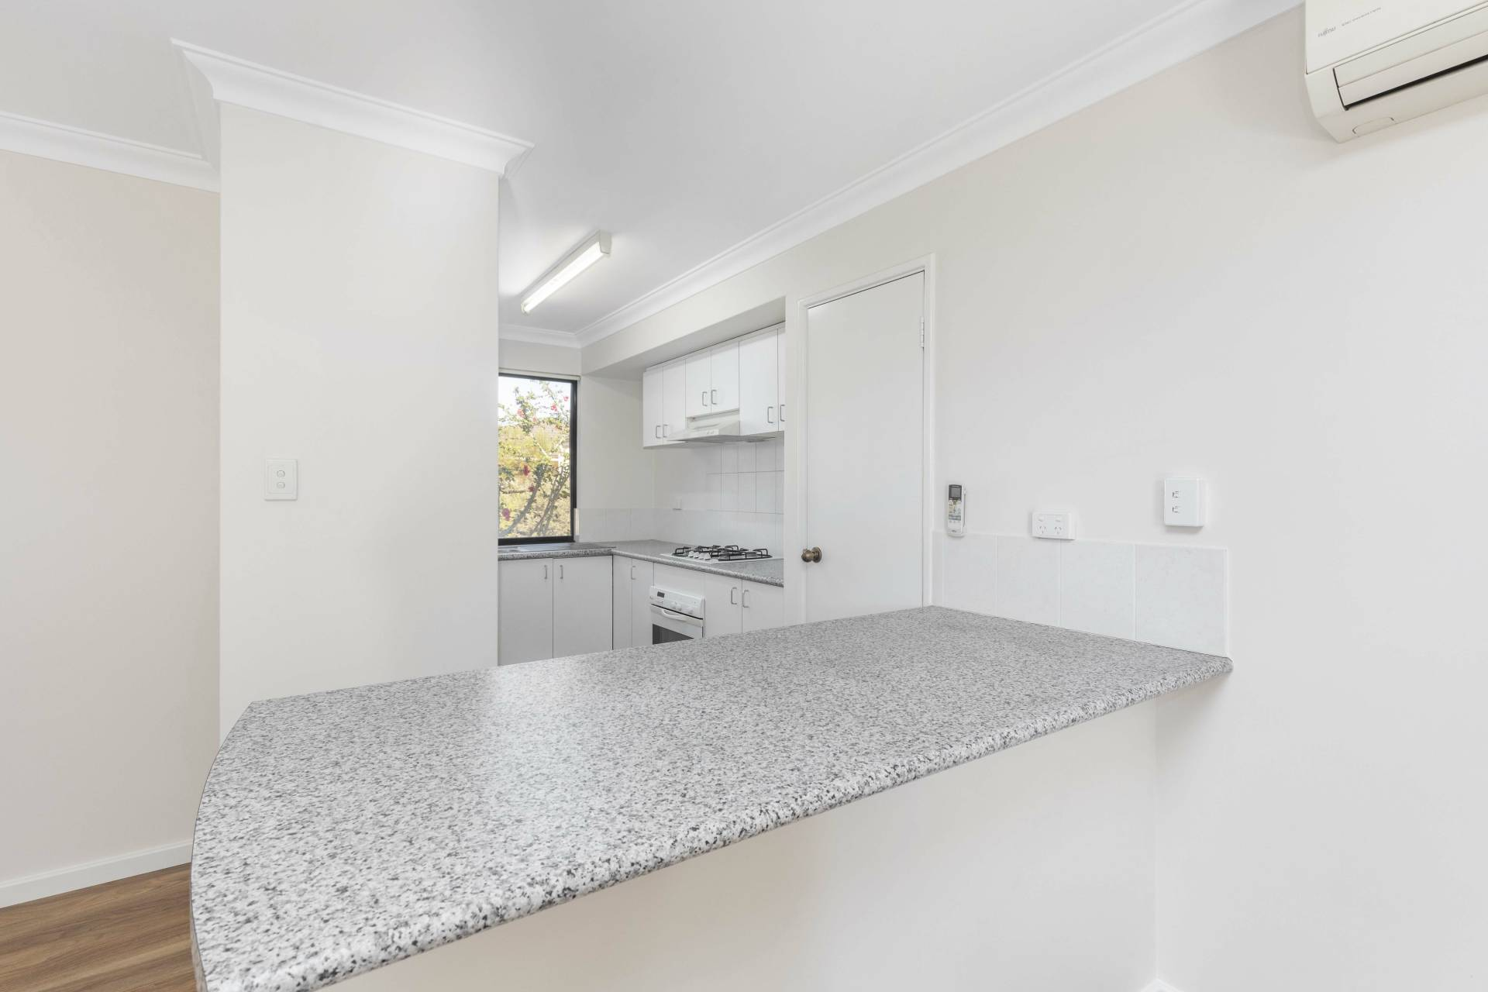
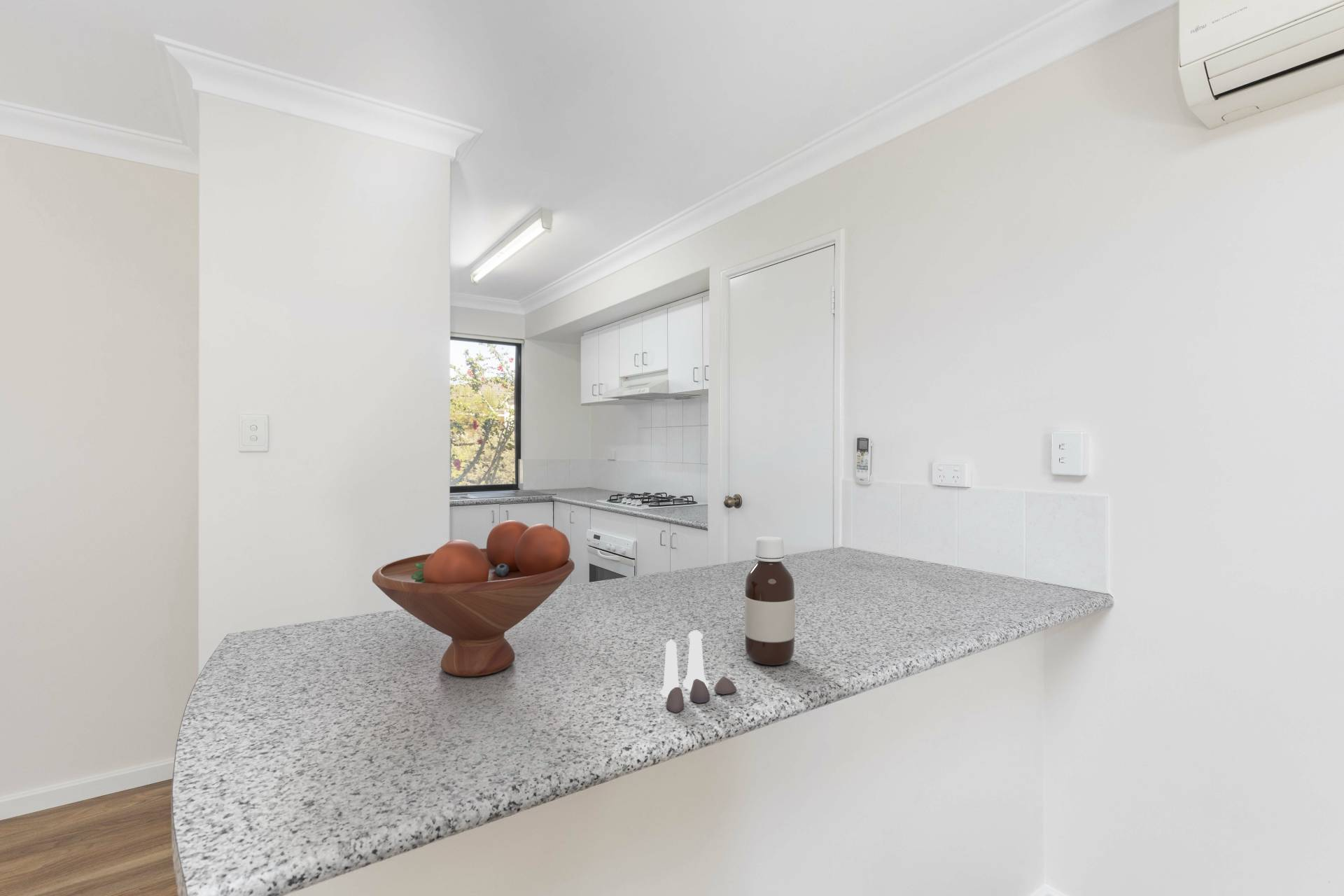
+ fruit bowl [372,519,575,678]
+ salt and pepper shaker set [659,630,738,713]
+ bottle [744,535,795,666]
